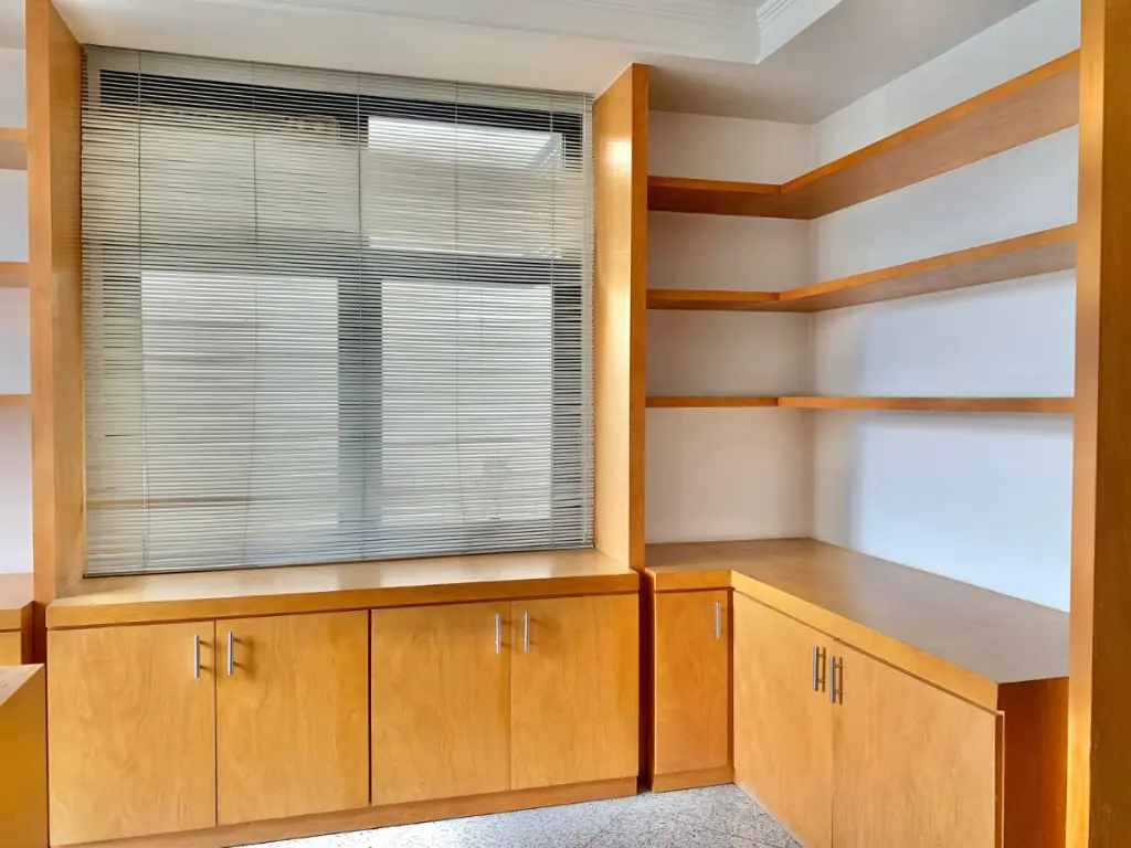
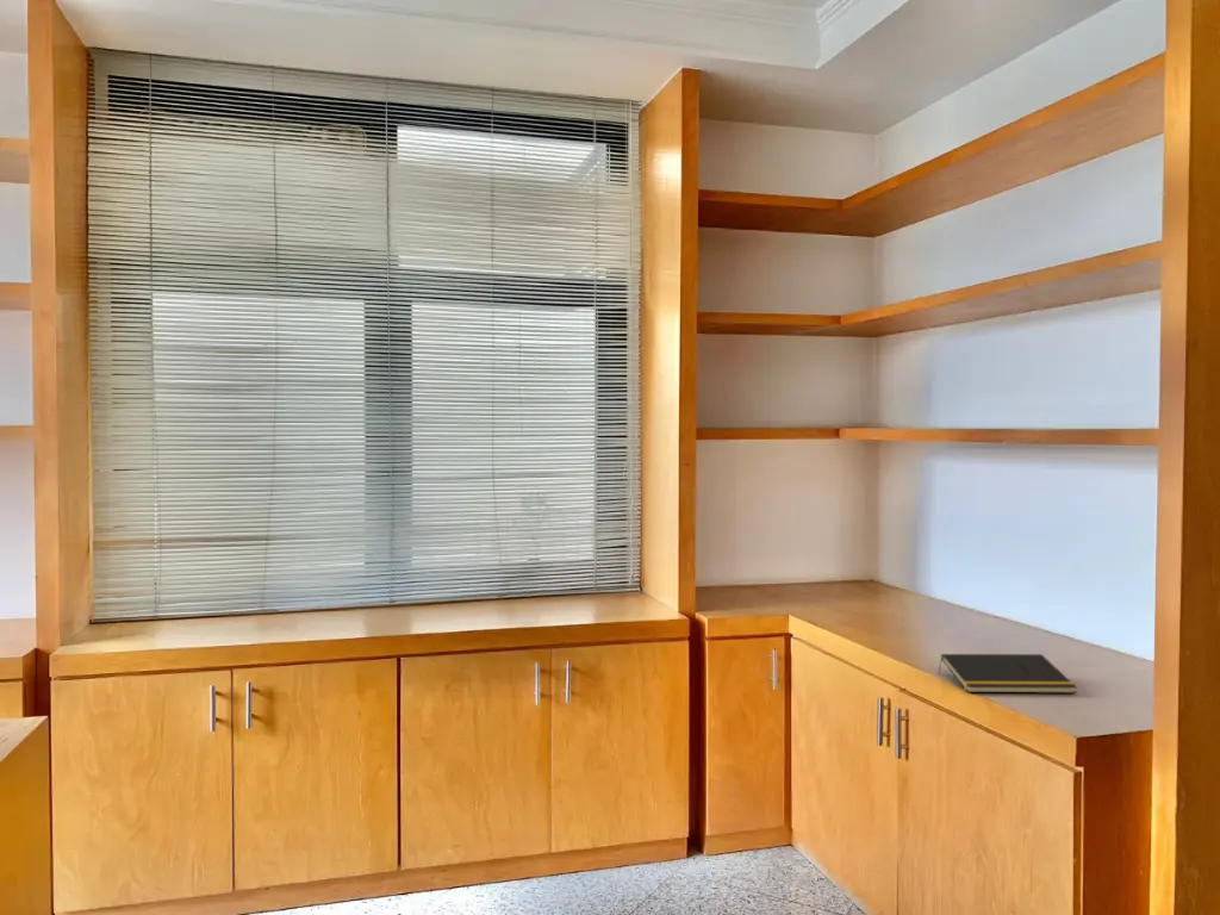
+ notepad [938,653,1078,695]
